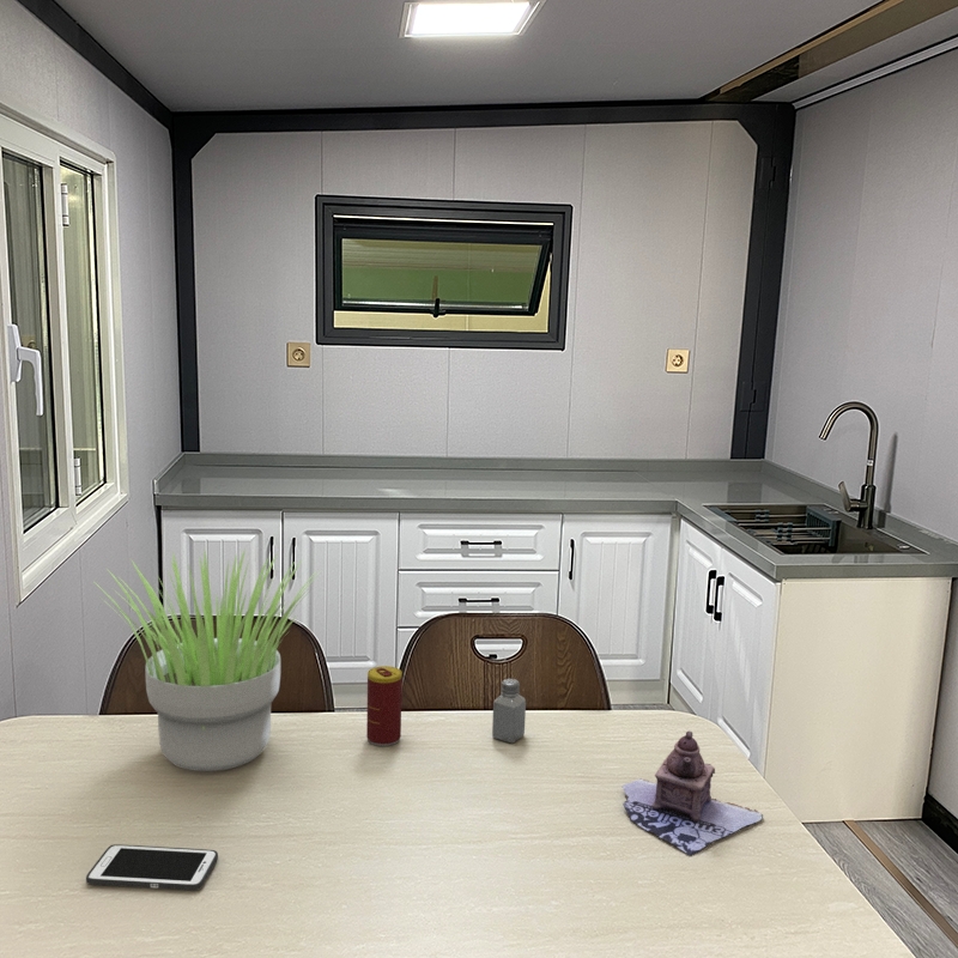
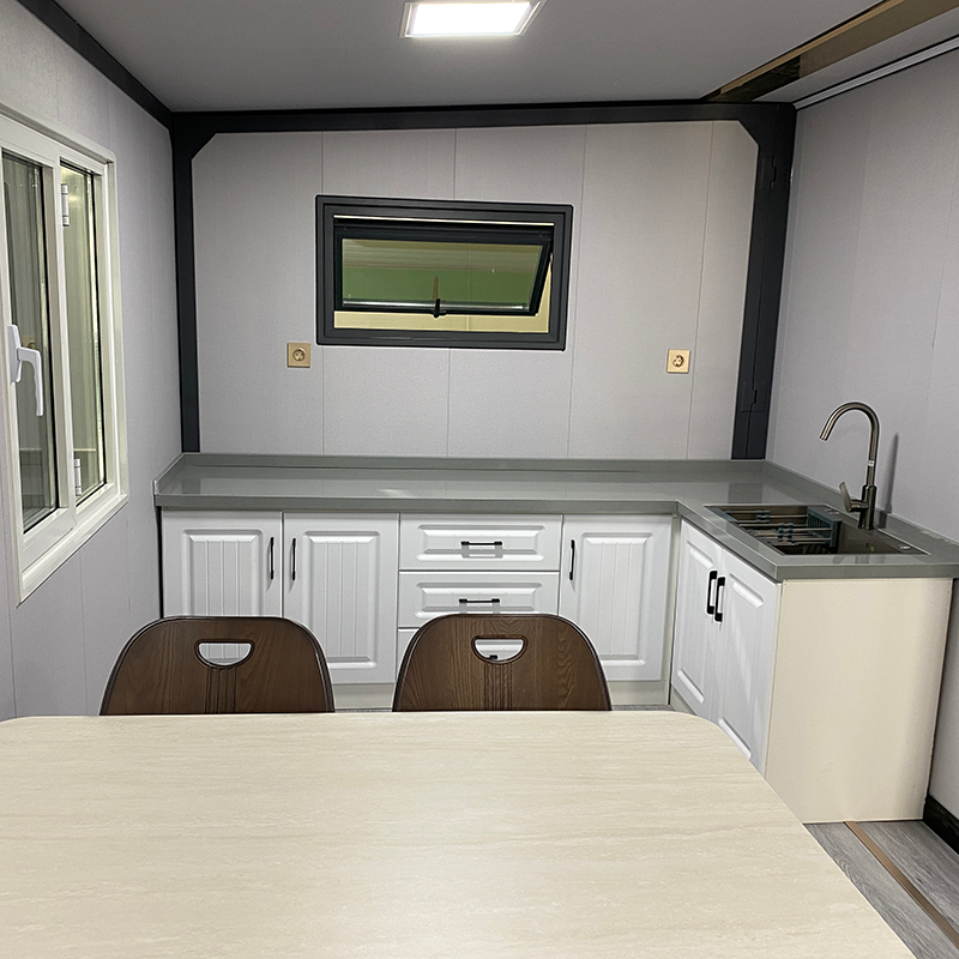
- cell phone [85,843,219,892]
- saltshaker [491,678,527,744]
- potted plant [95,547,321,772]
- beverage can [365,665,404,747]
- teapot [622,730,764,857]
